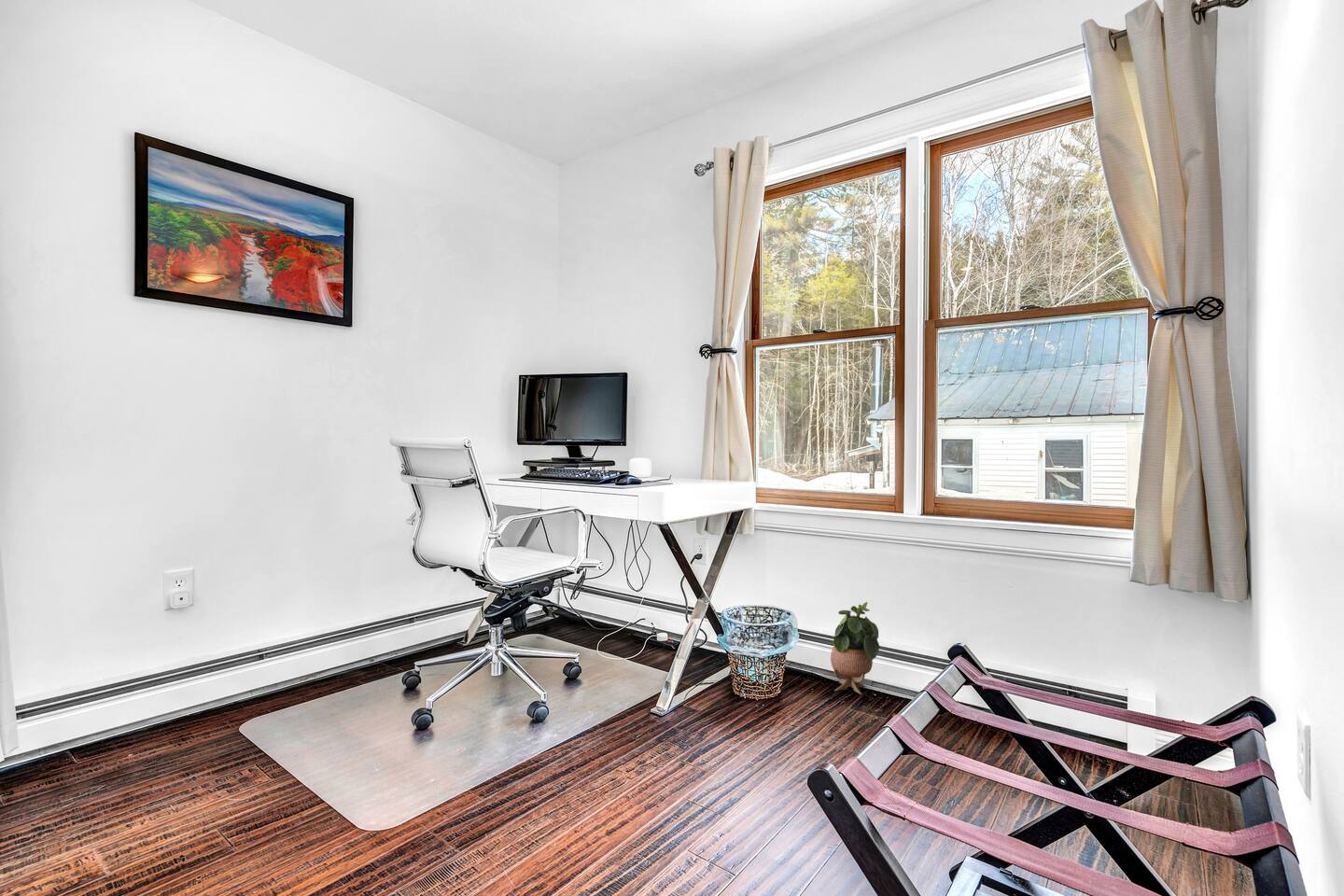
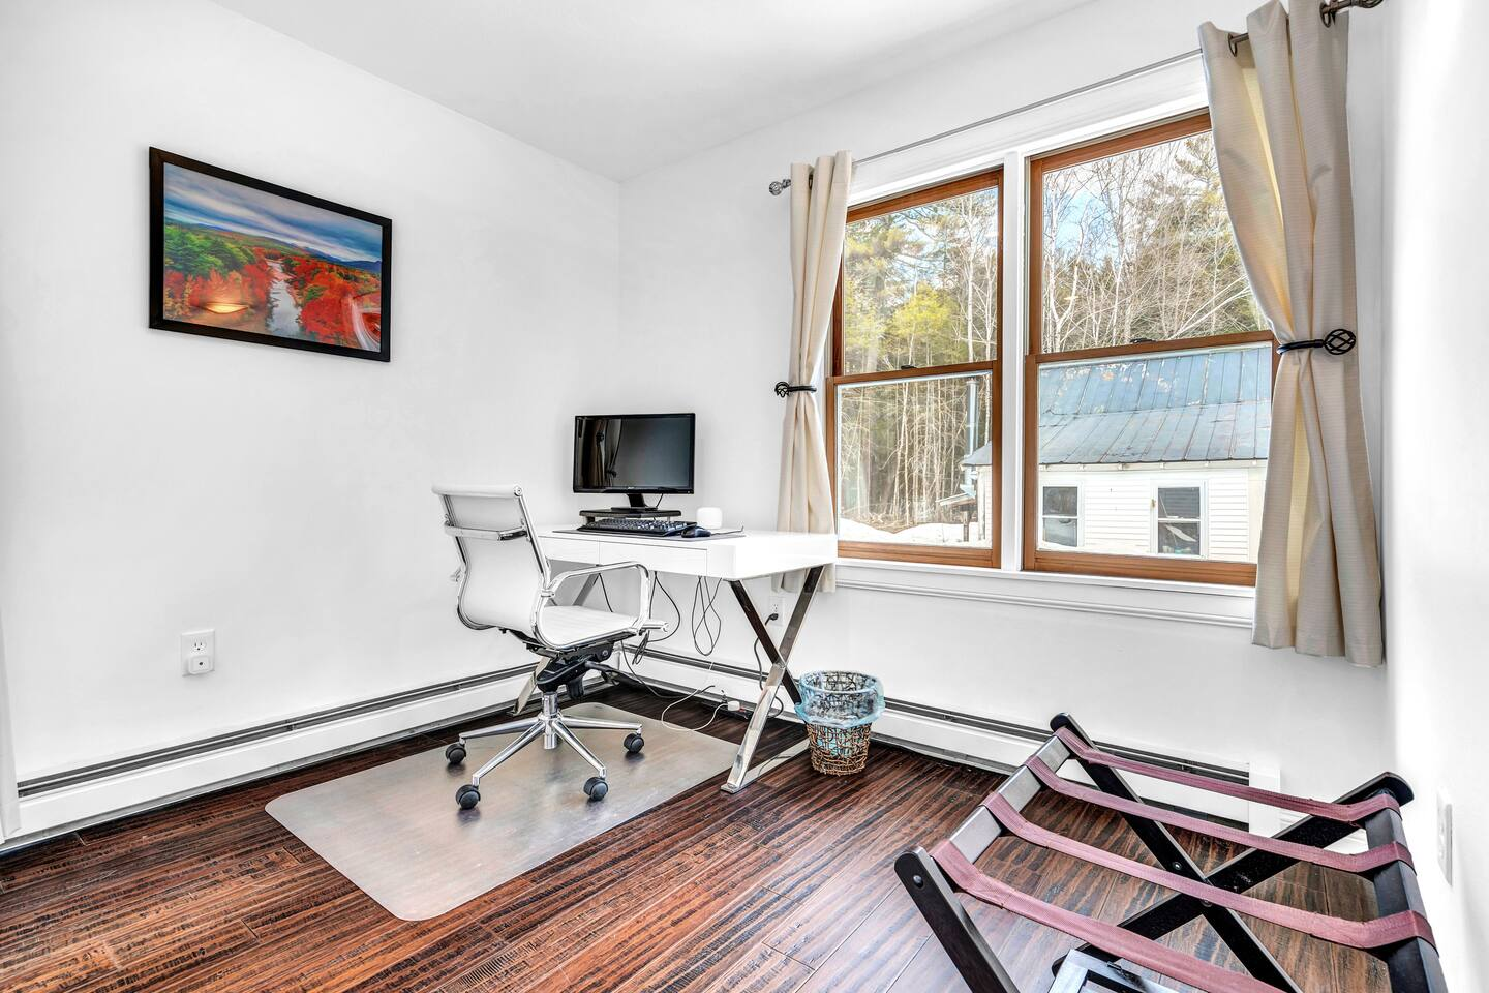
- potted plant [830,601,880,695]
